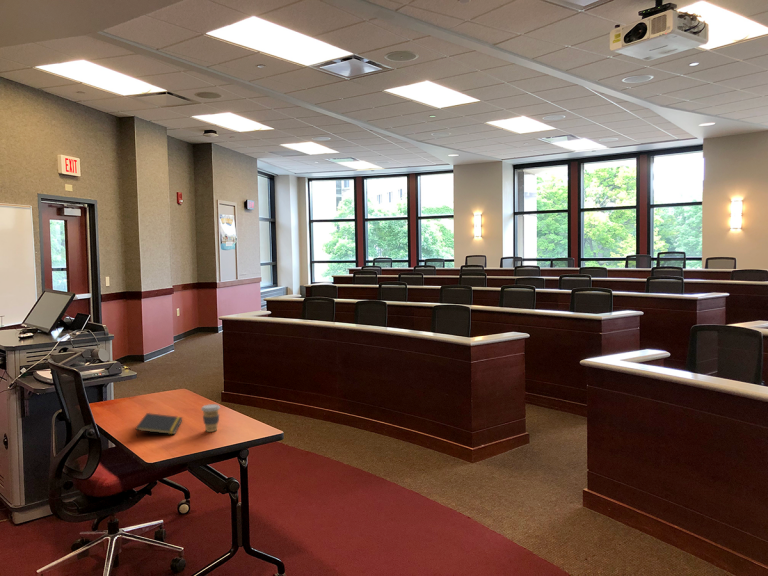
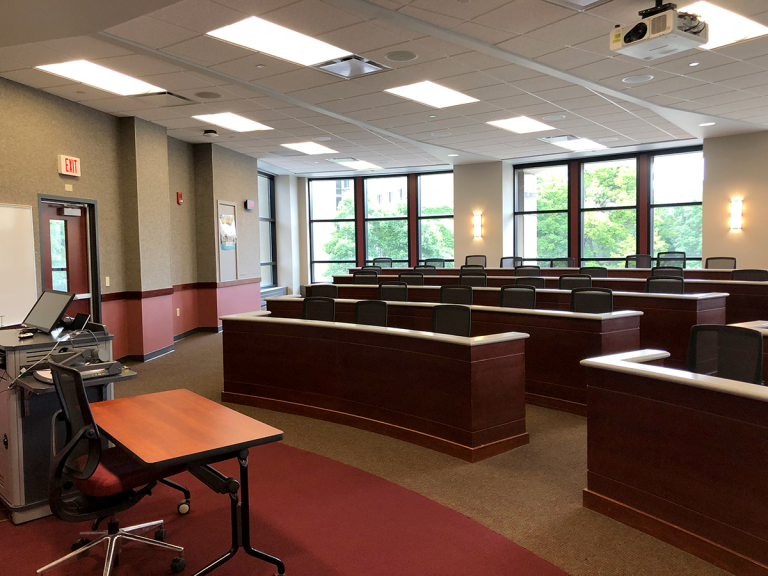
- coffee cup [200,403,221,433]
- notepad [135,412,184,439]
